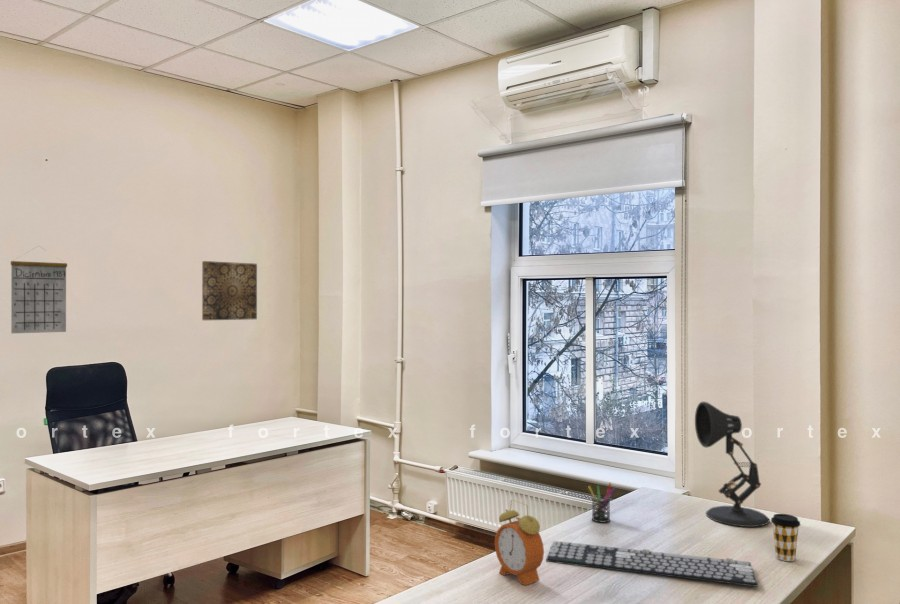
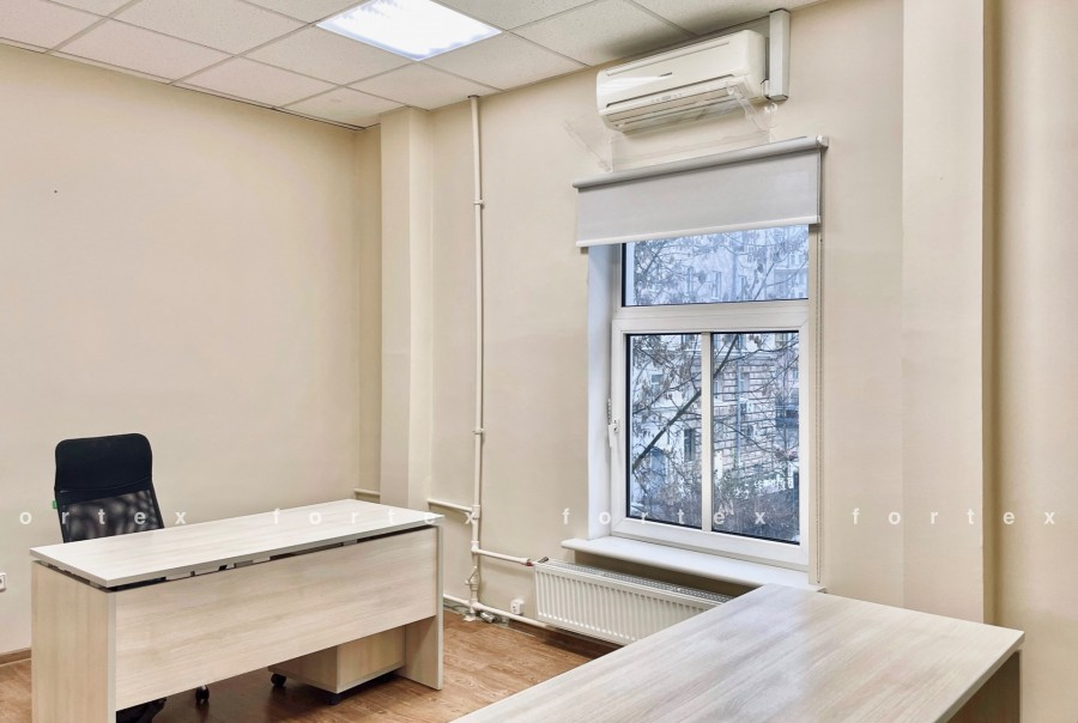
- wall art [201,260,258,321]
- keyboard [545,540,759,588]
- alarm clock [494,499,545,586]
- coffee cup [770,513,801,562]
- calendar [10,245,68,334]
- pen holder [587,482,616,524]
- desk lamp [694,401,771,528]
